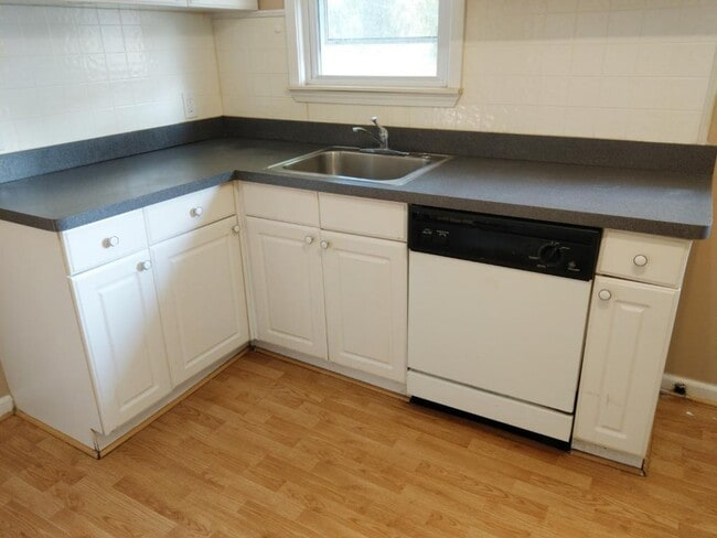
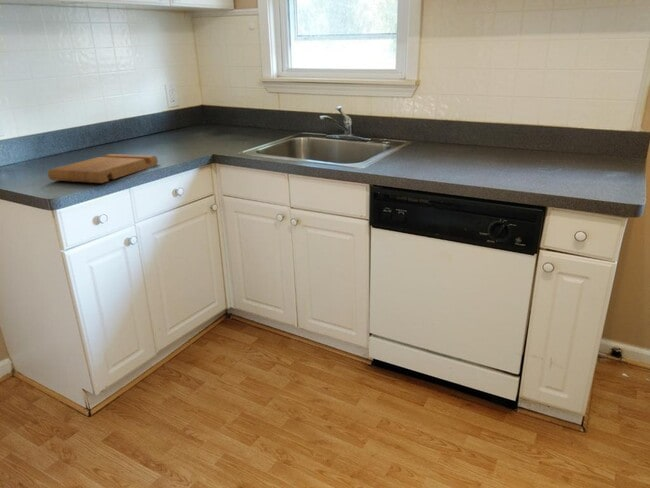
+ cutting board [47,153,159,184]
